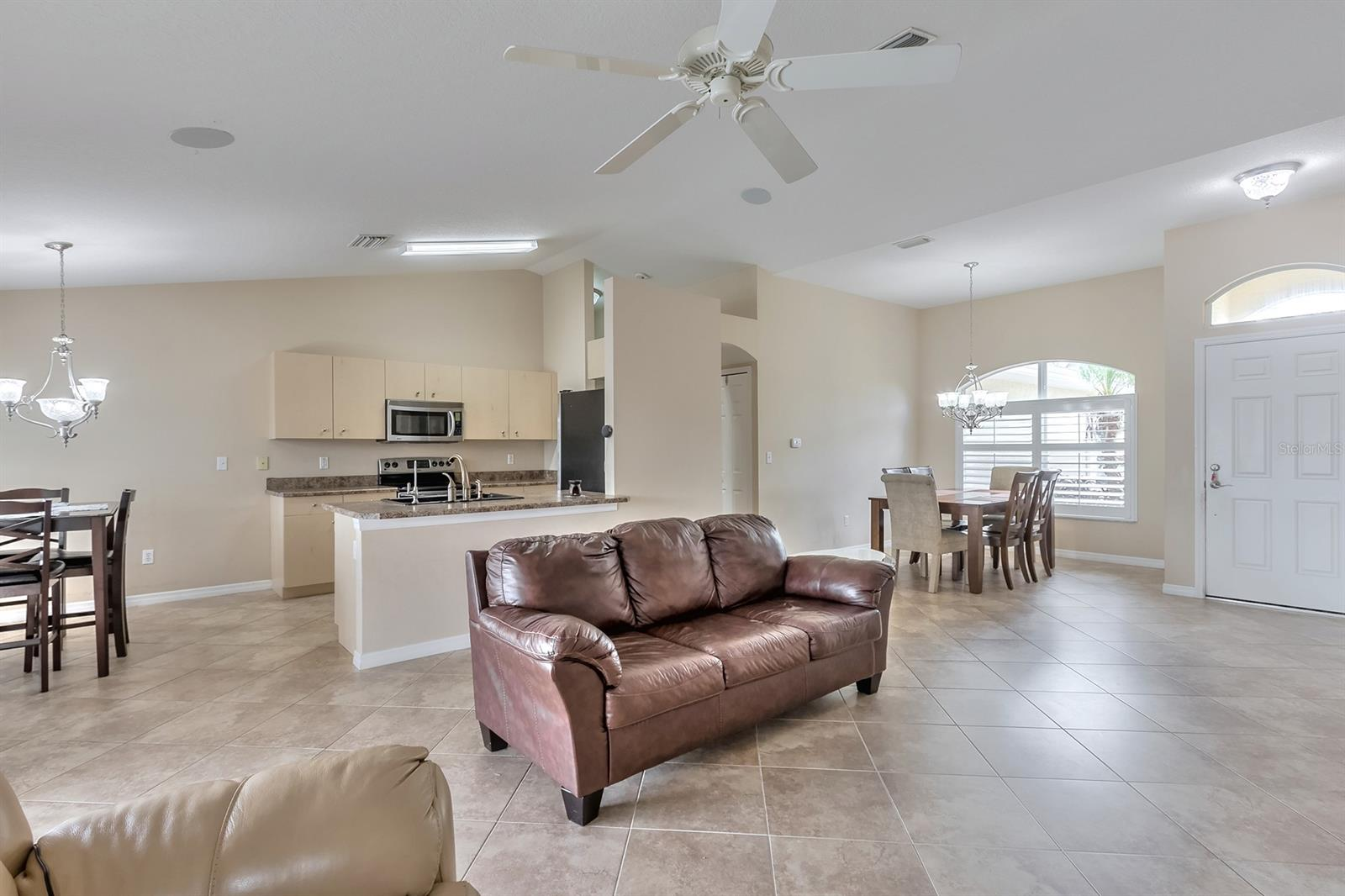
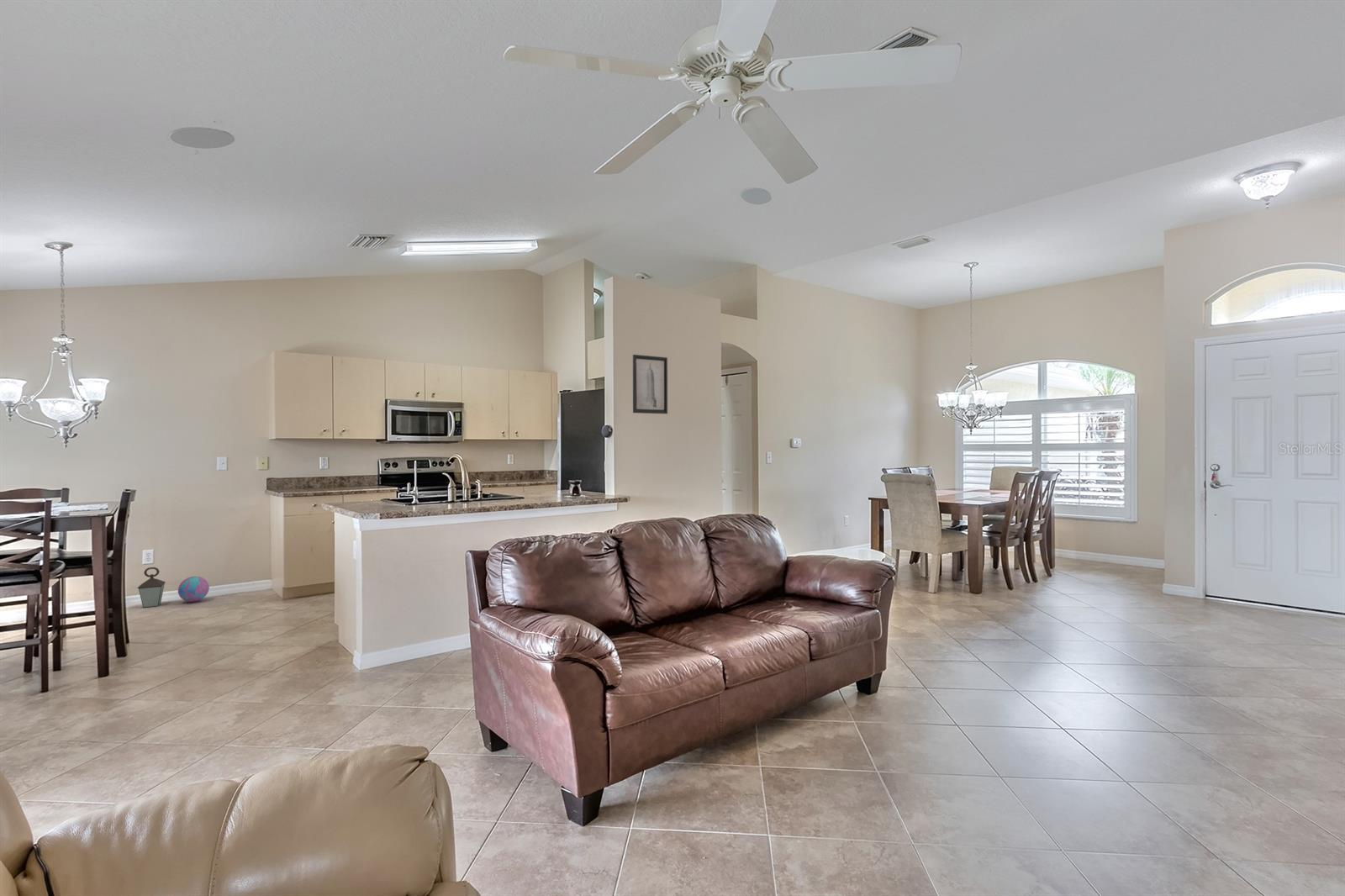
+ wall art [632,354,668,414]
+ decorative ball [177,576,210,603]
+ lantern [137,567,166,609]
